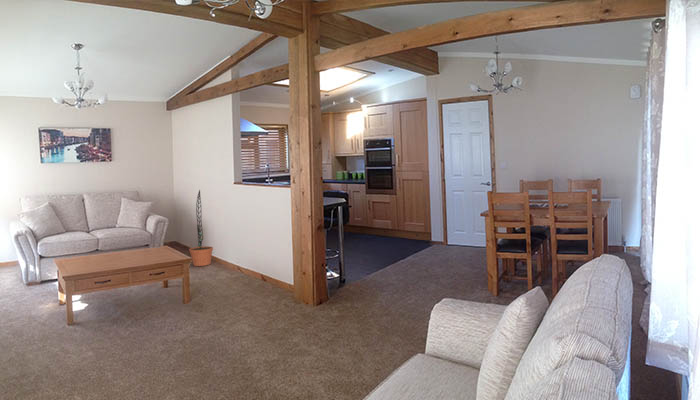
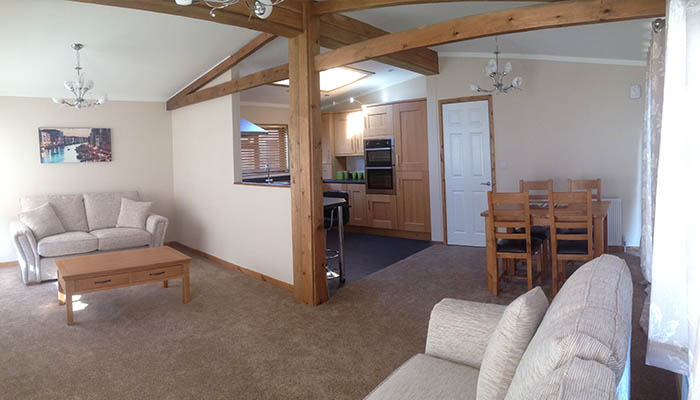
- decorative plant [188,189,214,267]
